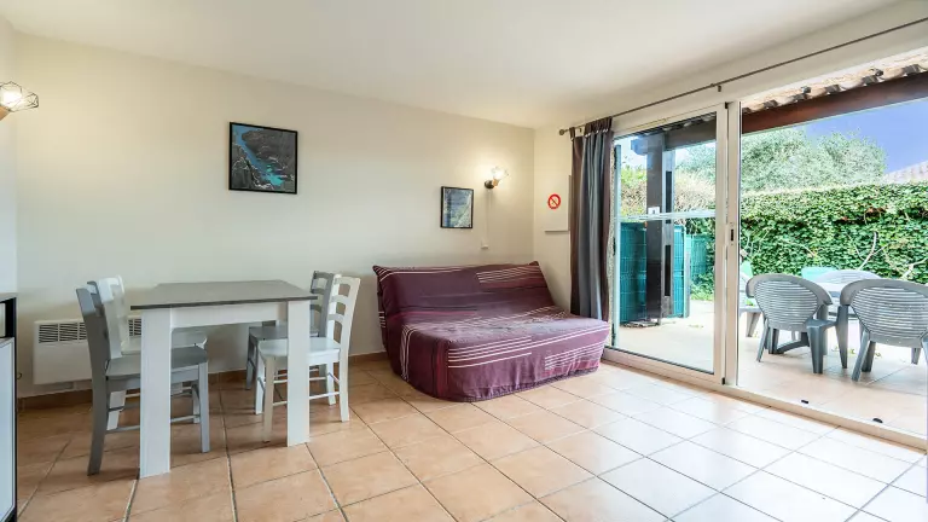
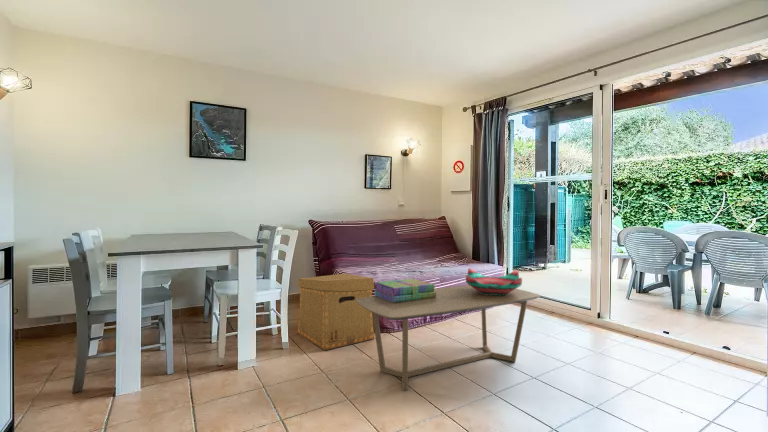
+ coffee table [355,285,541,391]
+ stack of books [373,278,436,303]
+ cardboard box [296,273,375,351]
+ decorative bowl [465,267,523,296]
